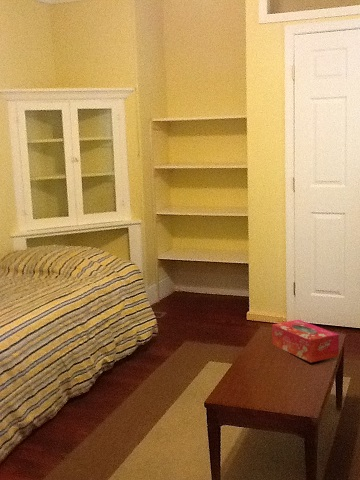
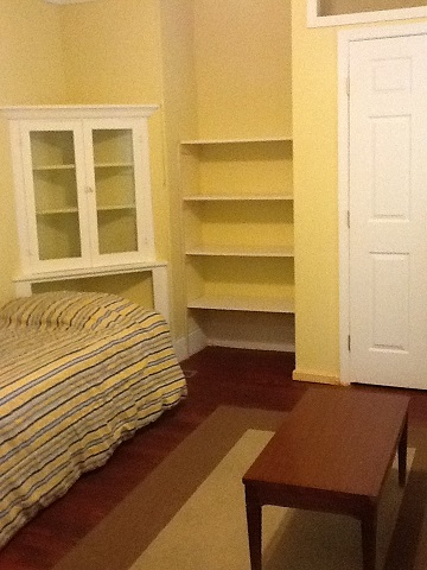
- tissue box [271,319,340,363]
